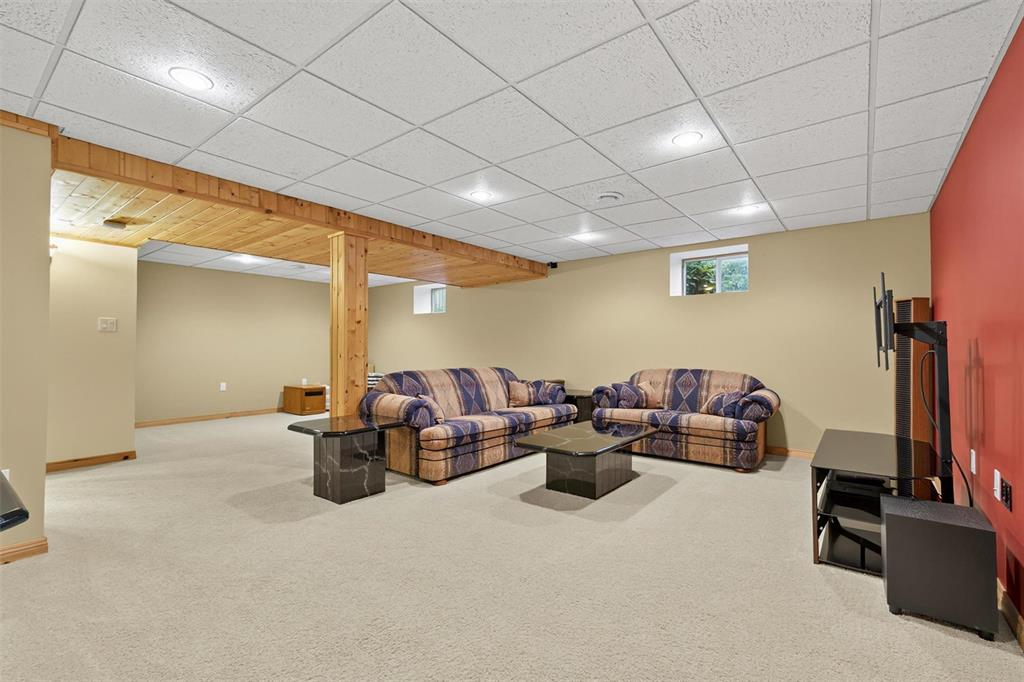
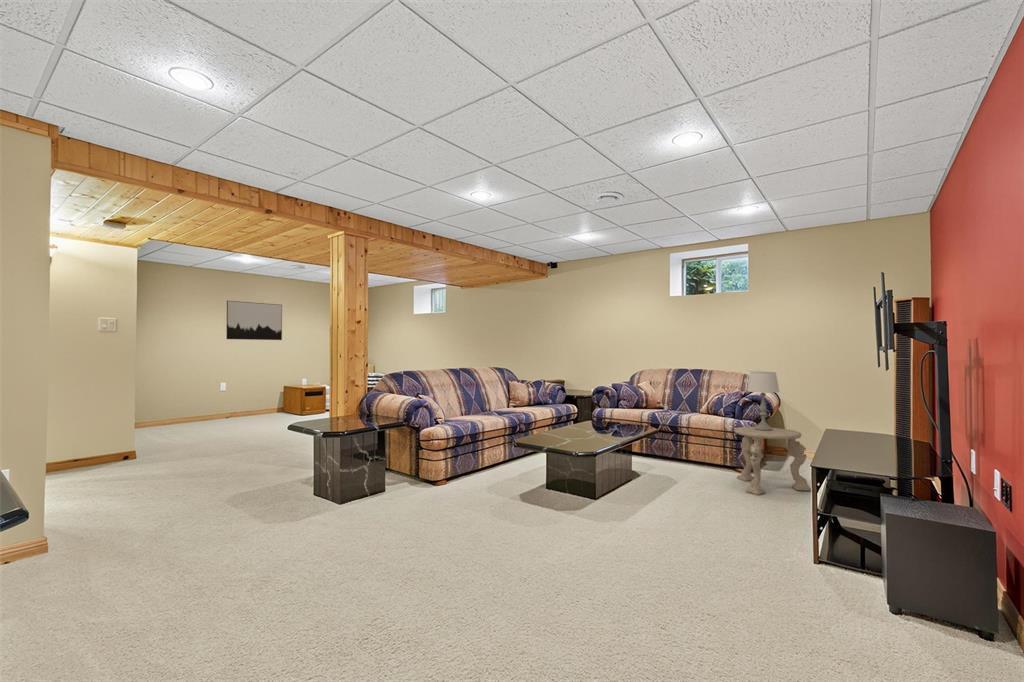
+ wall art [225,300,283,341]
+ table lamp [746,371,780,431]
+ side table [734,426,812,496]
